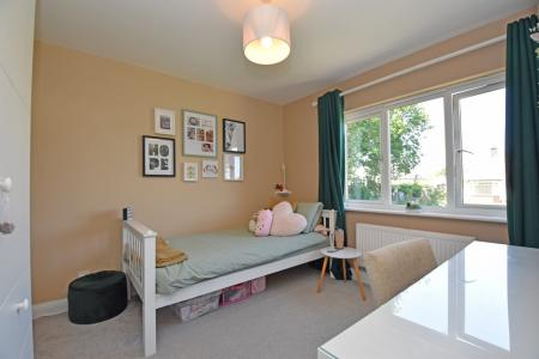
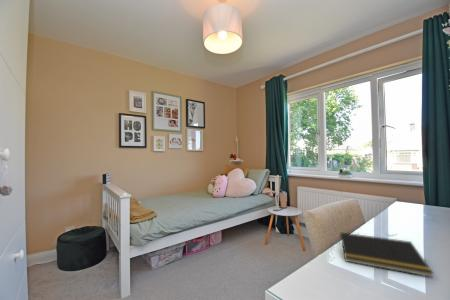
+ notepad [338,231,435,278]
